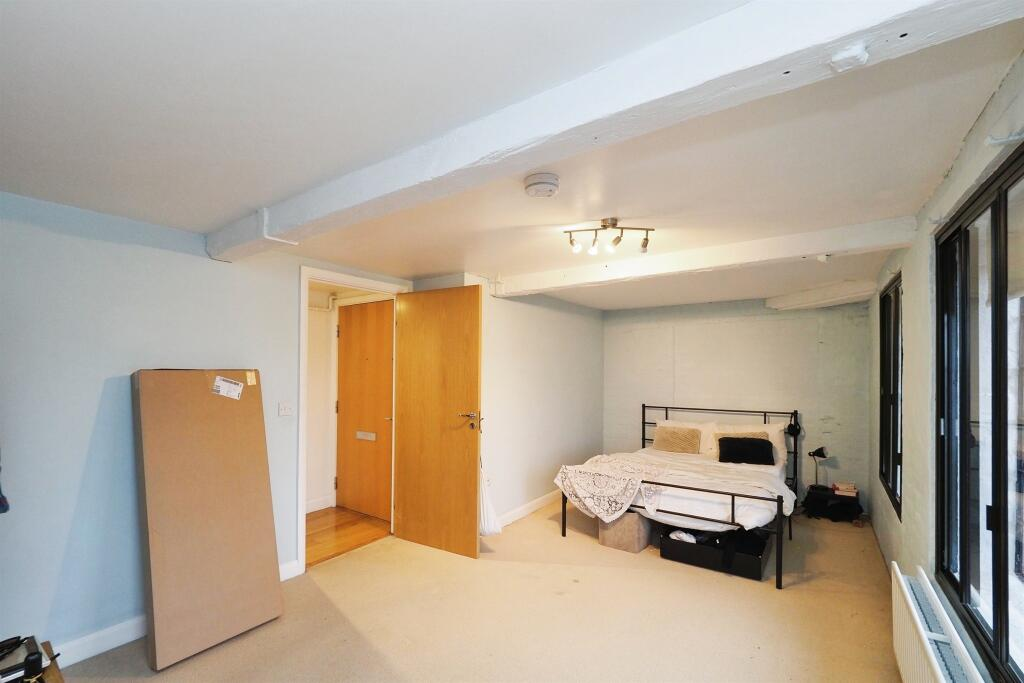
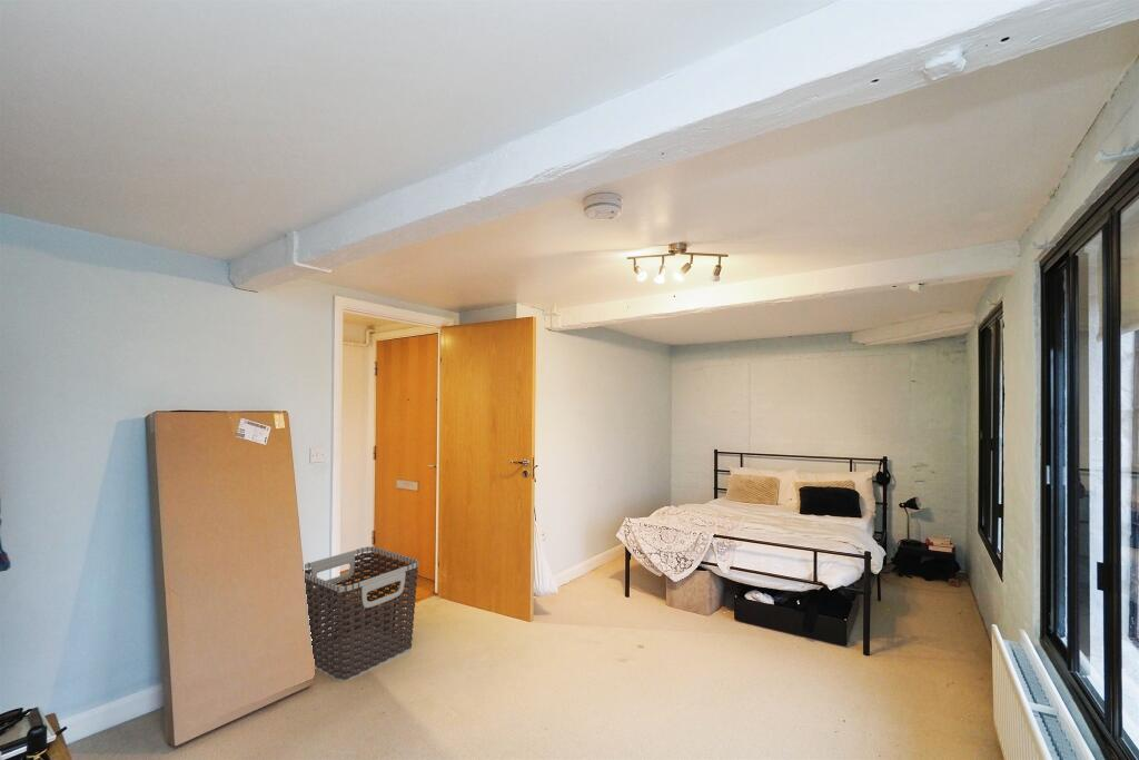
+ clothes hamper [304,545,420,682]
